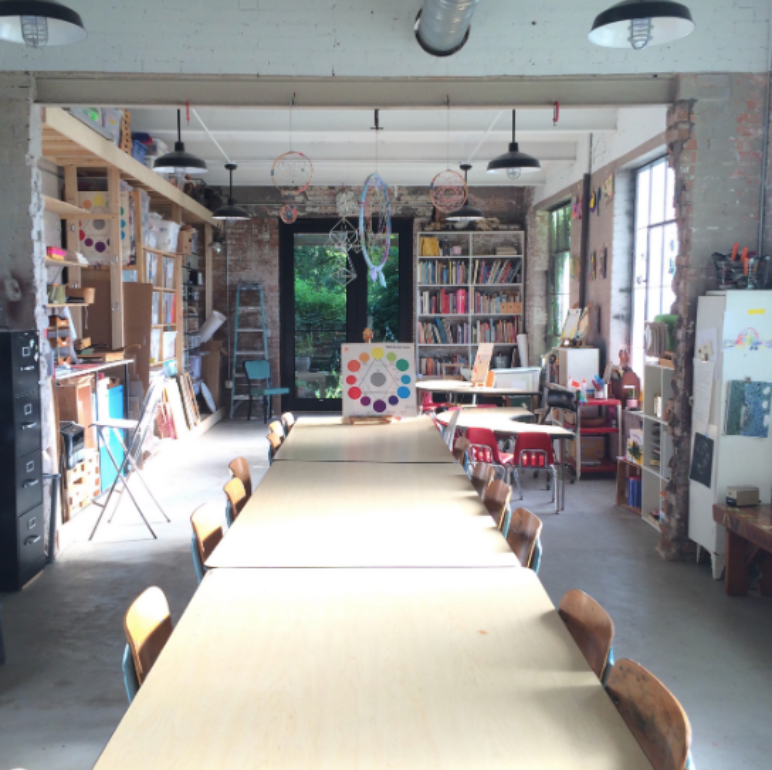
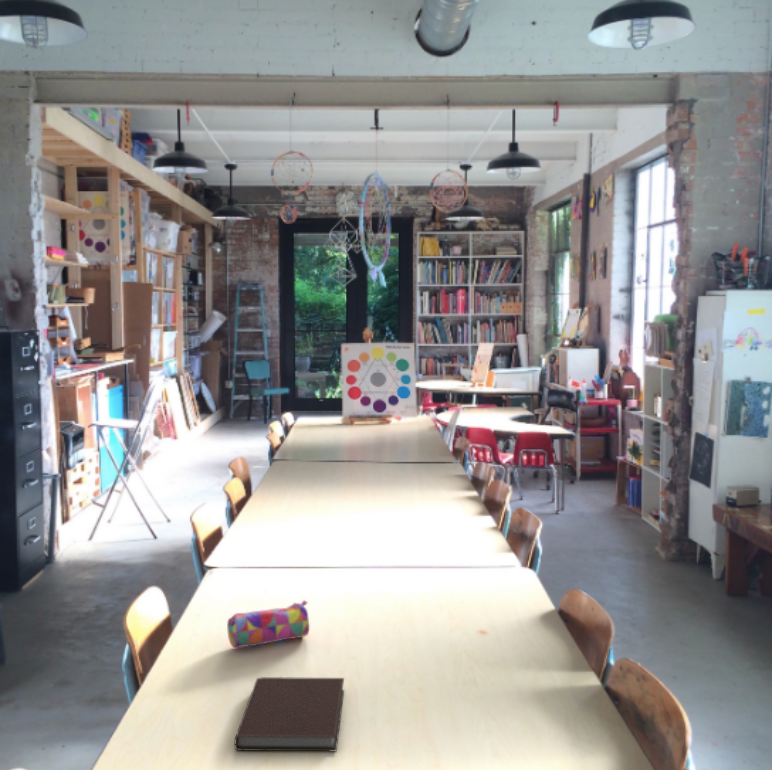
+ notebook [234,676,345,752]
+ pencil case [226,599,310,650]
